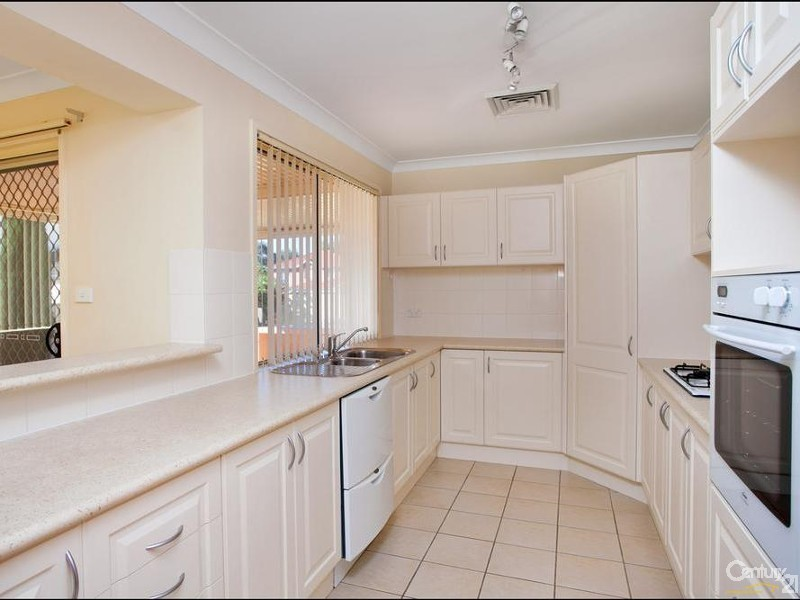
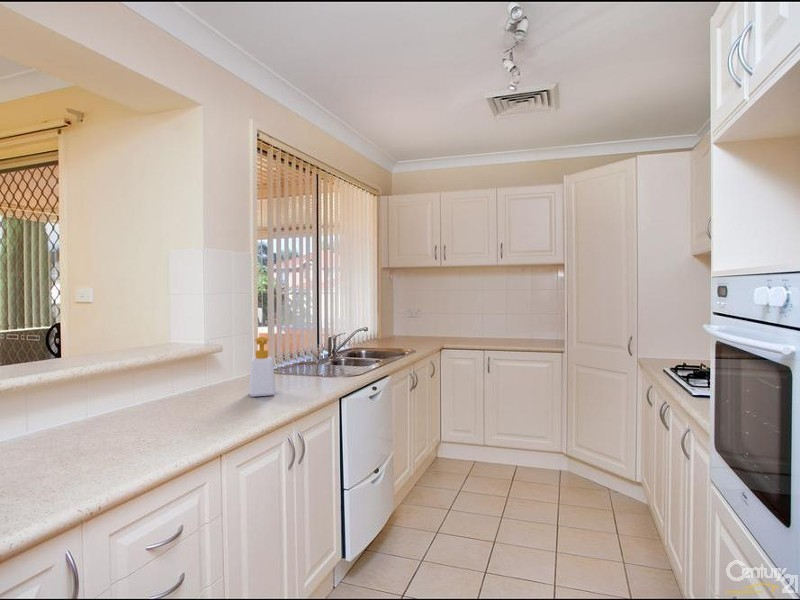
+ soap bottle [248,336,276,398]
